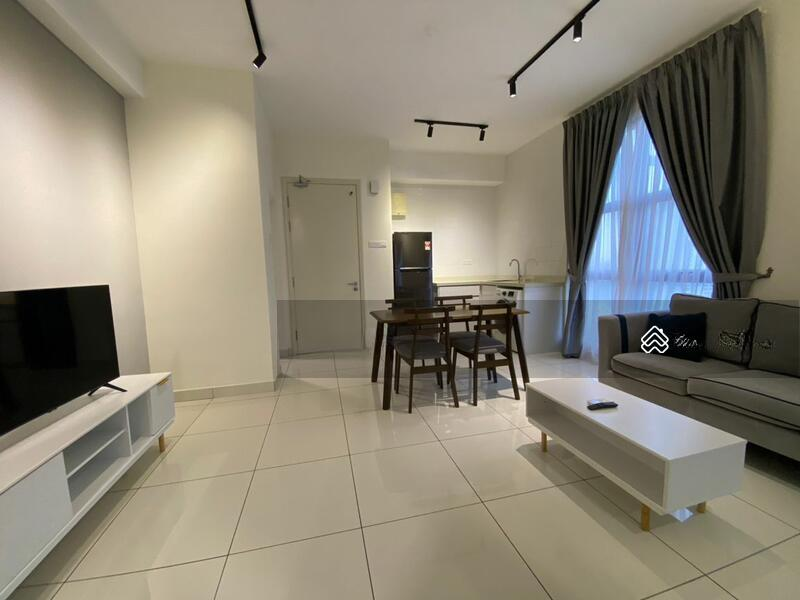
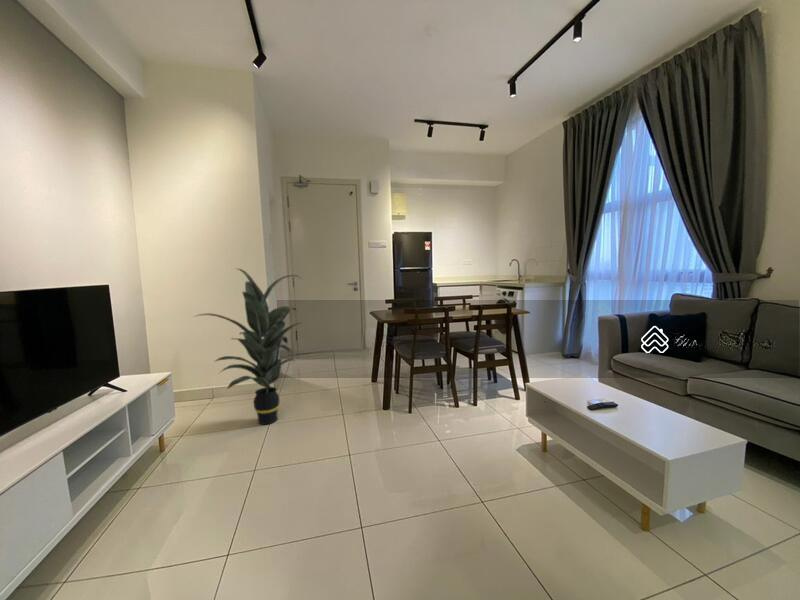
+ indoor plant [193,267,305,426]
